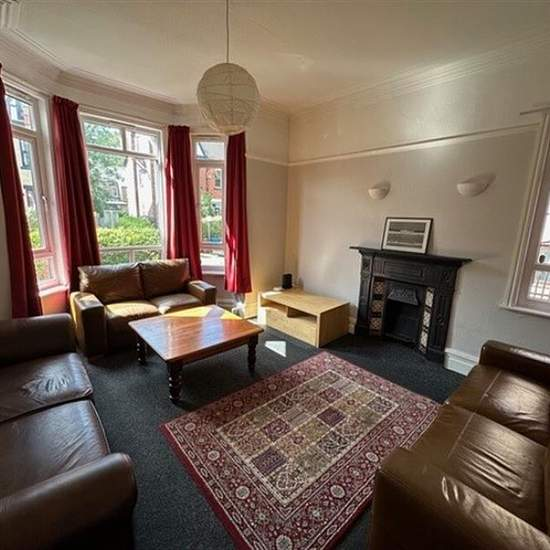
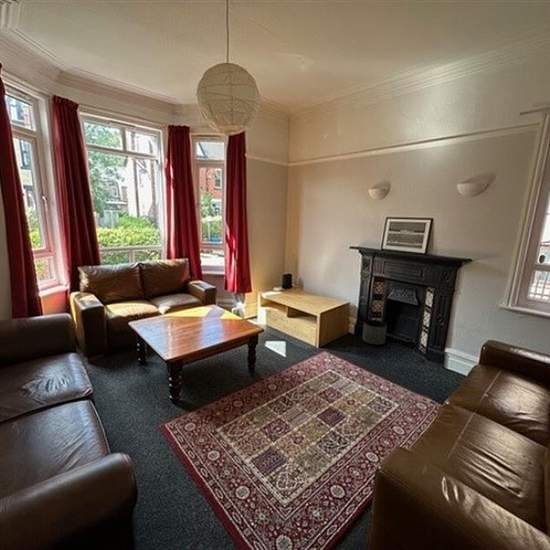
+ planter [361,319,388,346]
